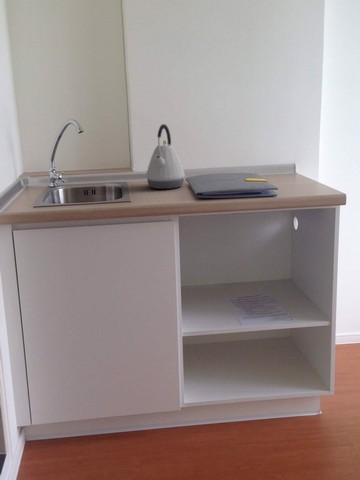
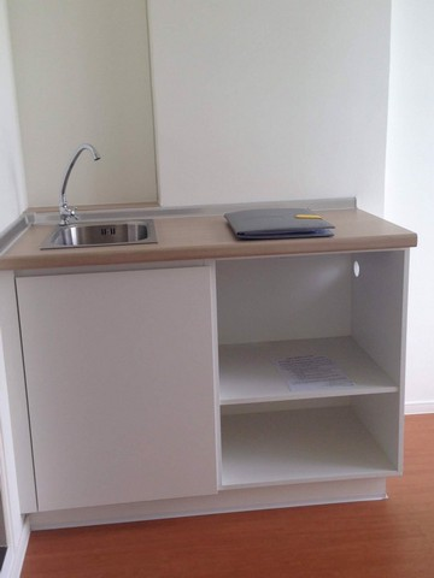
- kettle [145,123,186,190]
